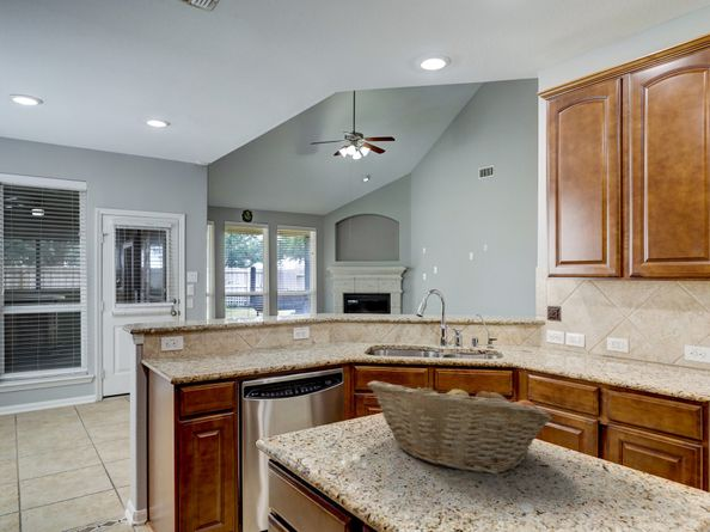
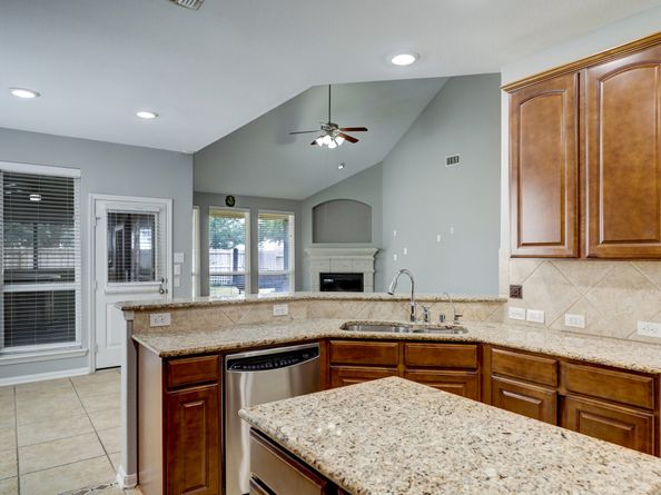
- fruit basket [366,379,553,475]
